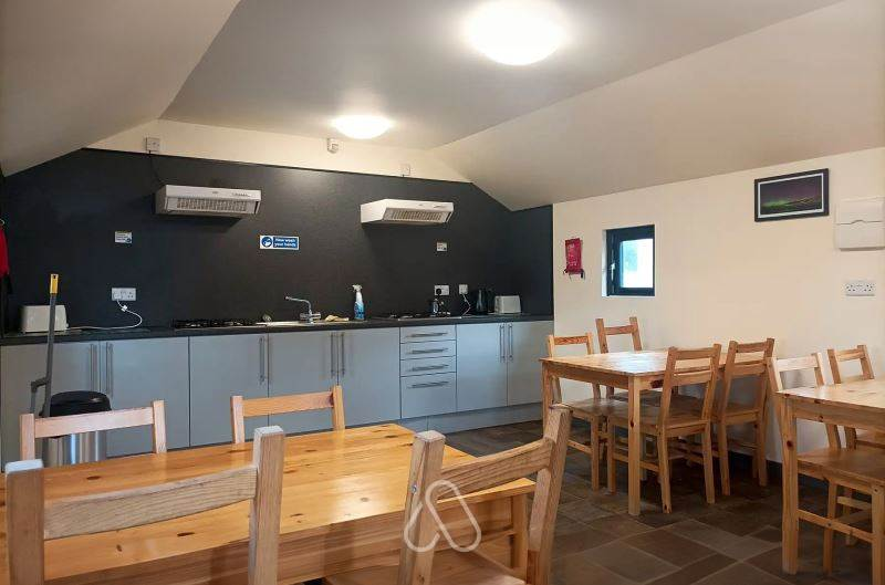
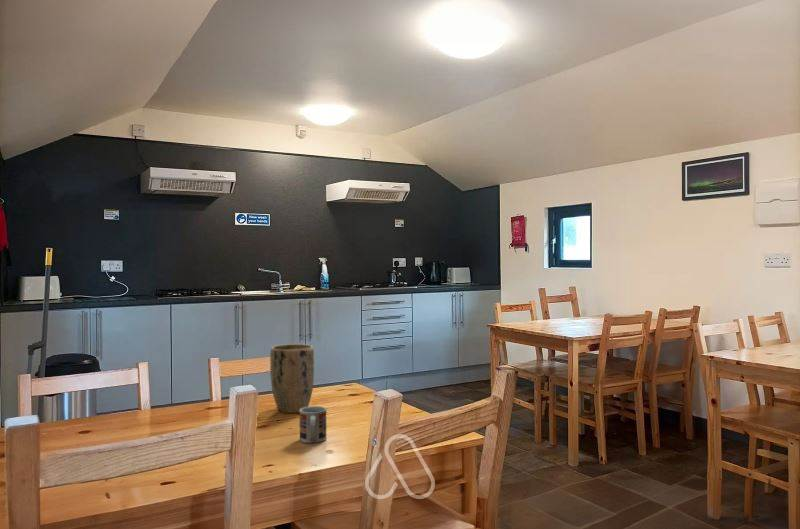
+ plant pot [269,343,315,414]
+ cup [299,405,328,444]
